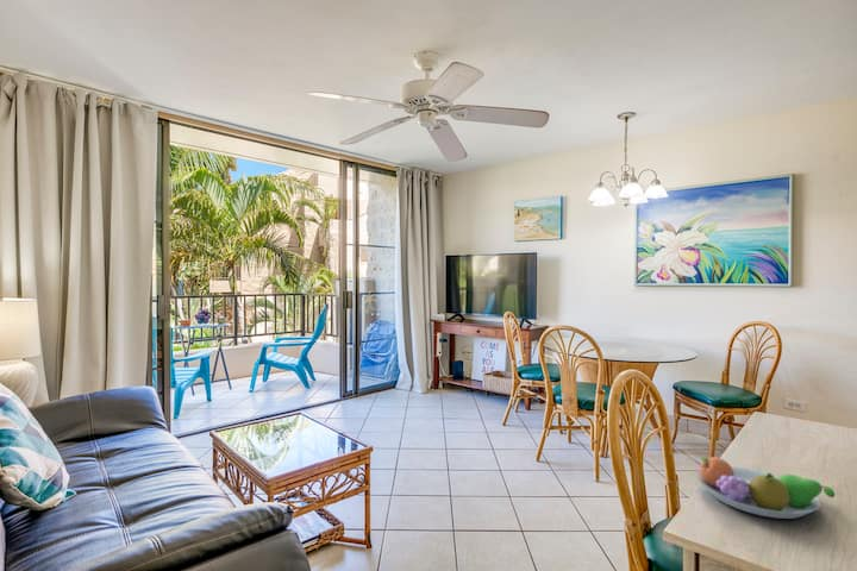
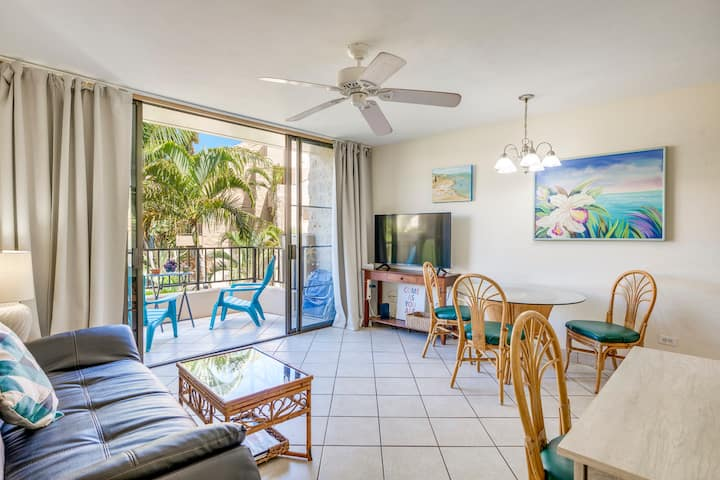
- fruit bowl [695,454,836,520]
